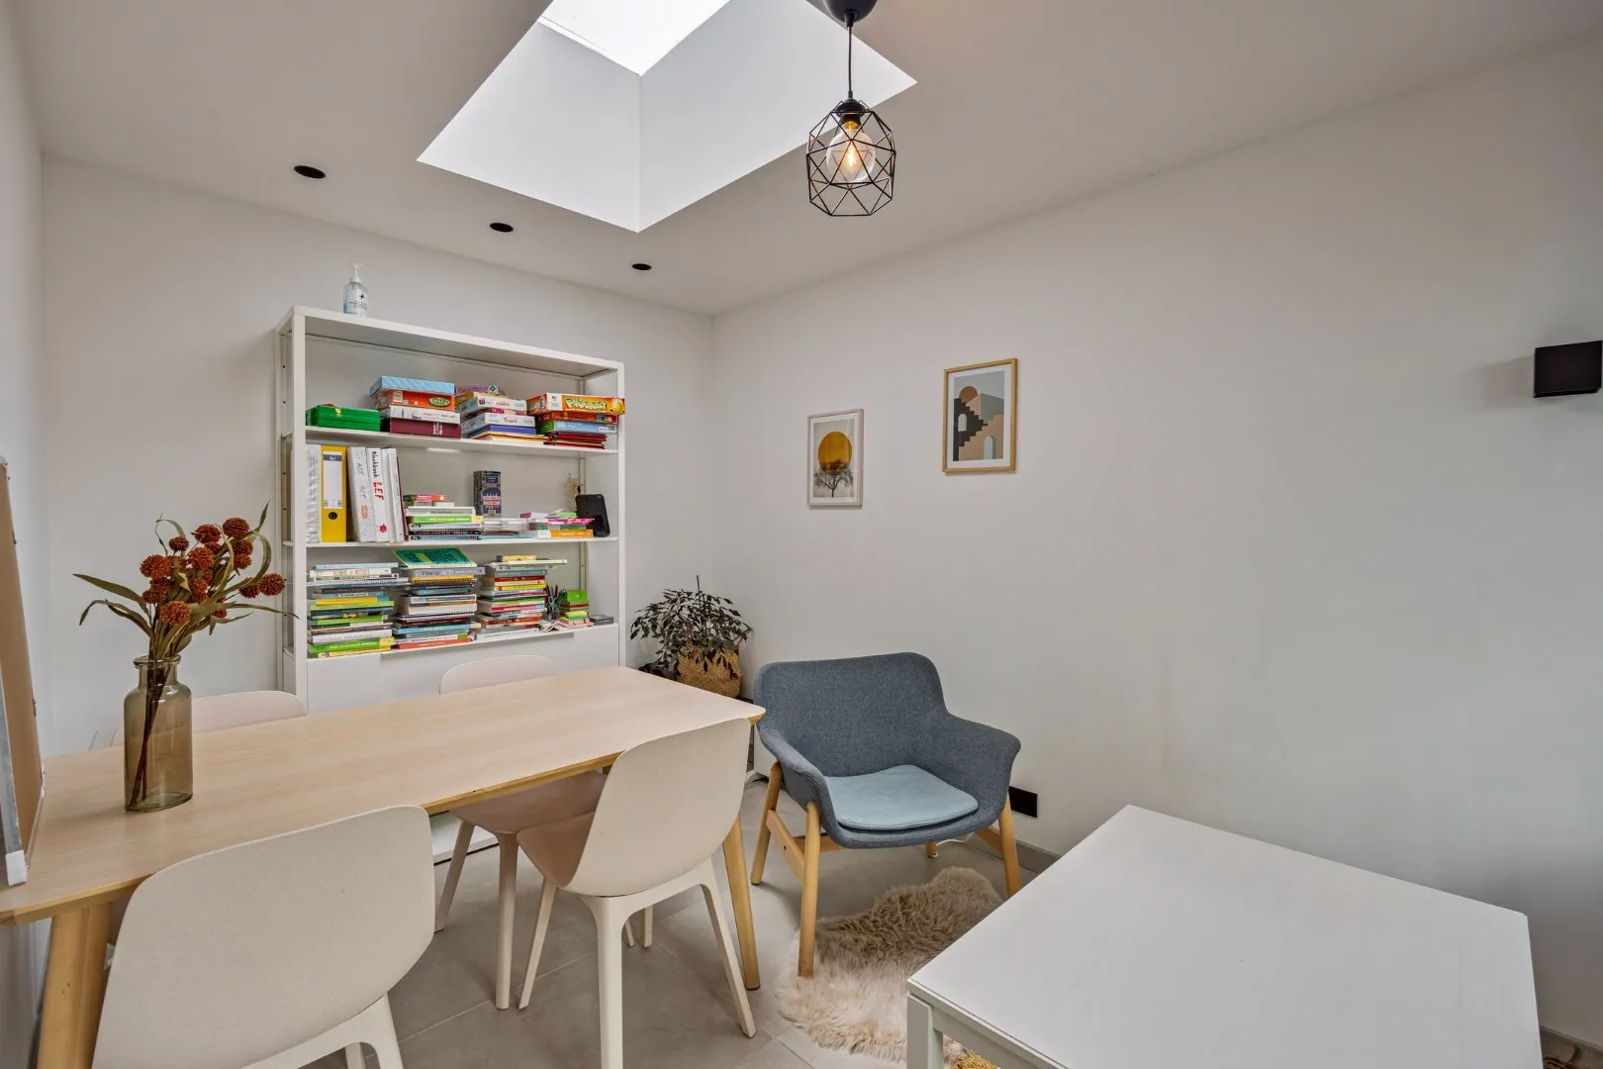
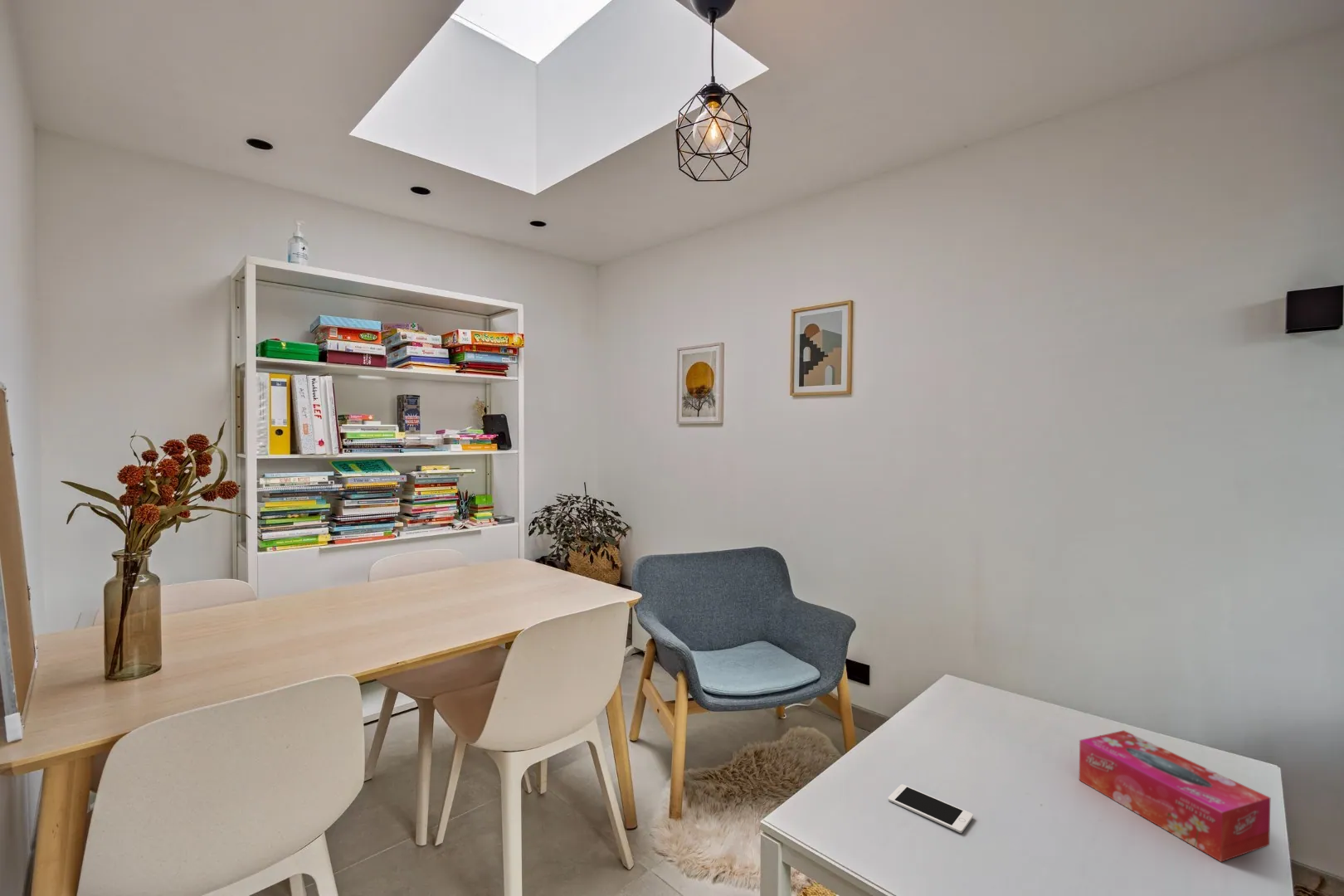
+ cell phone [888,784,974,834]
+ tissue box [1079,729,1271,863]
